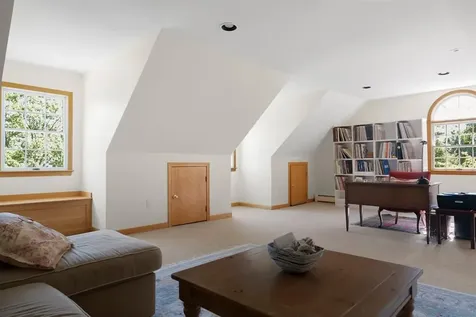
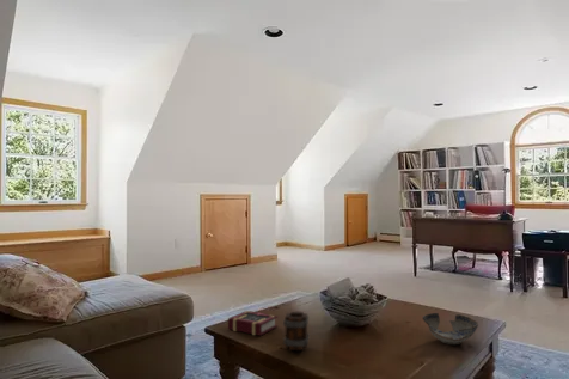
+ mug [282,311,310,352]
+ decorative bowl [422,312,479,346]
+ book [227,310,279,337]
